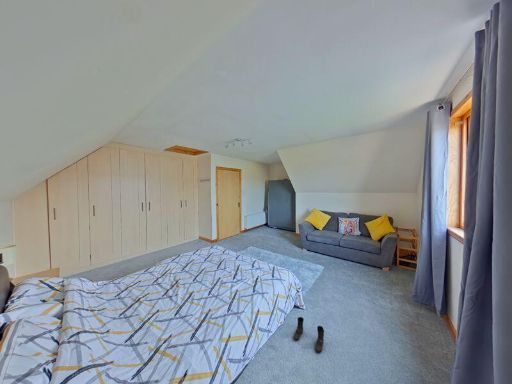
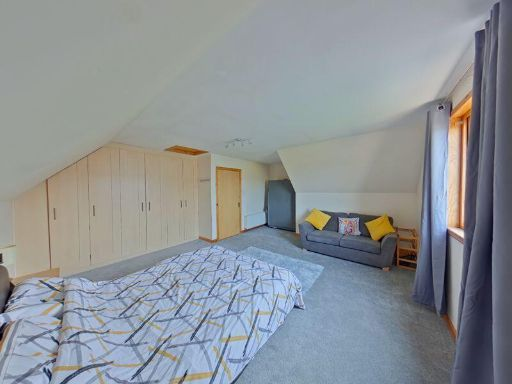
- boots [292,316,325,353]
